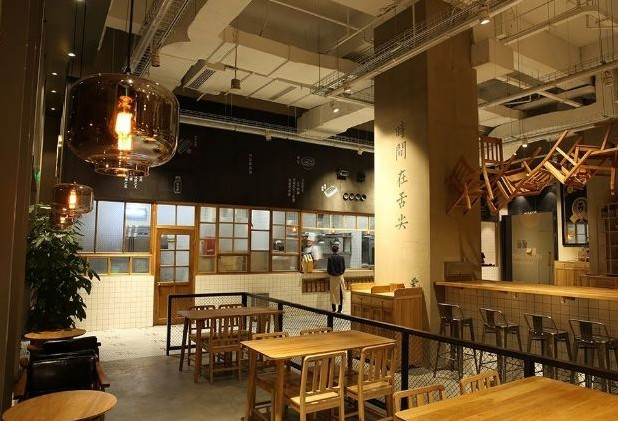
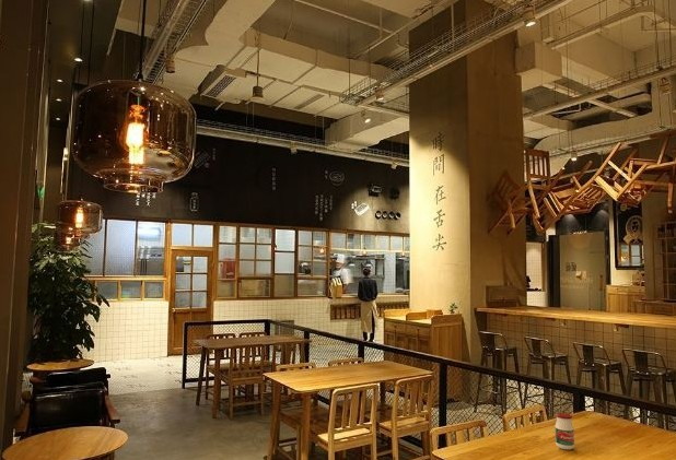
+ jar [553,412,575,451]
